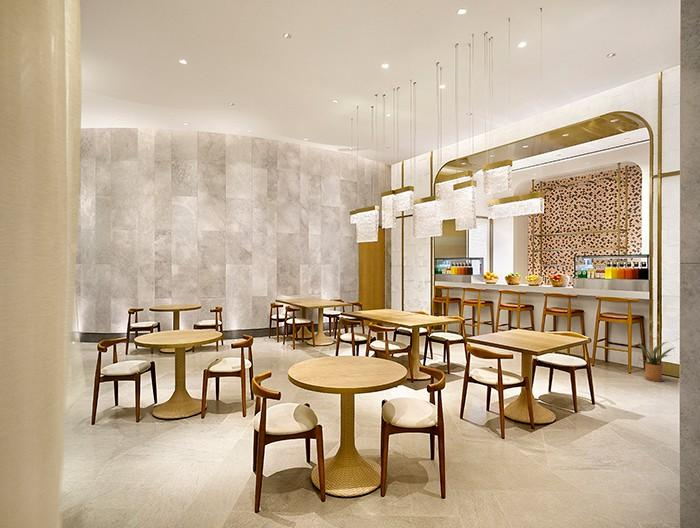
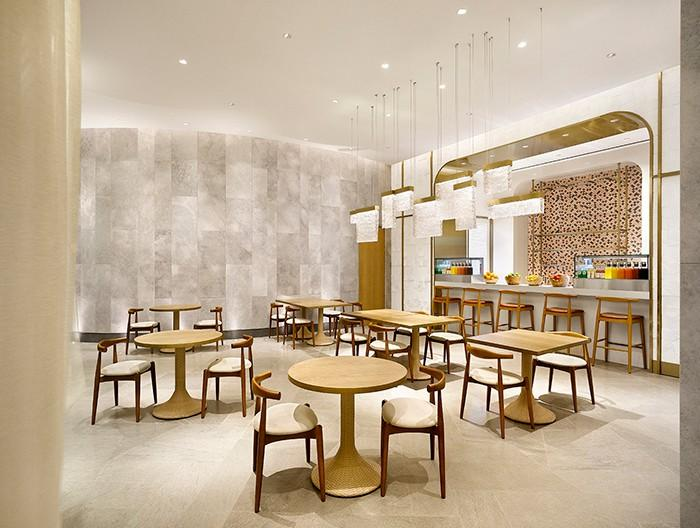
- house plant [631,340,677,382]
